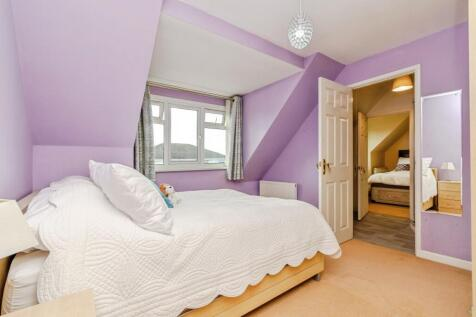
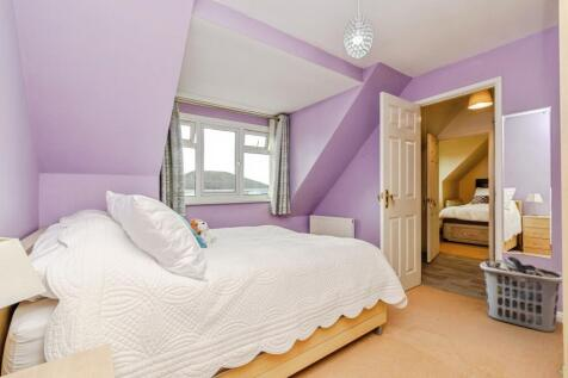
+ clothes hamper [479,255,563,334]
